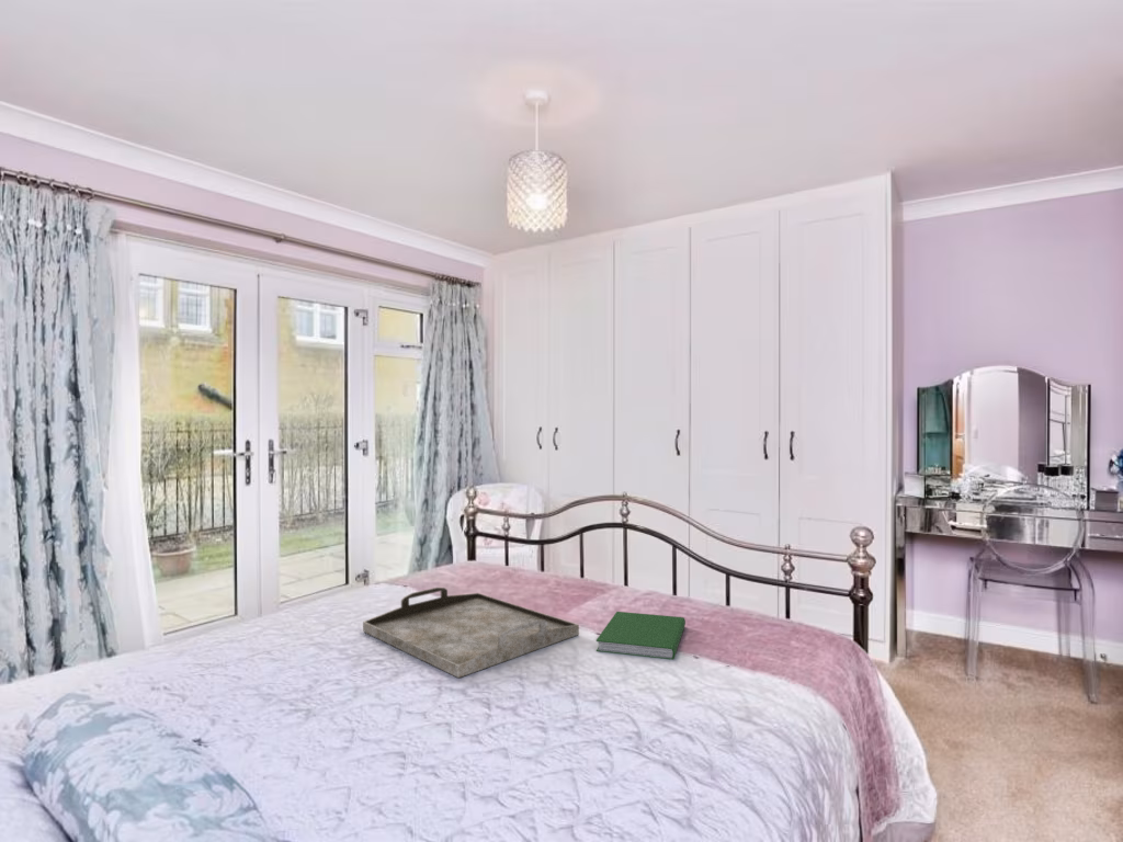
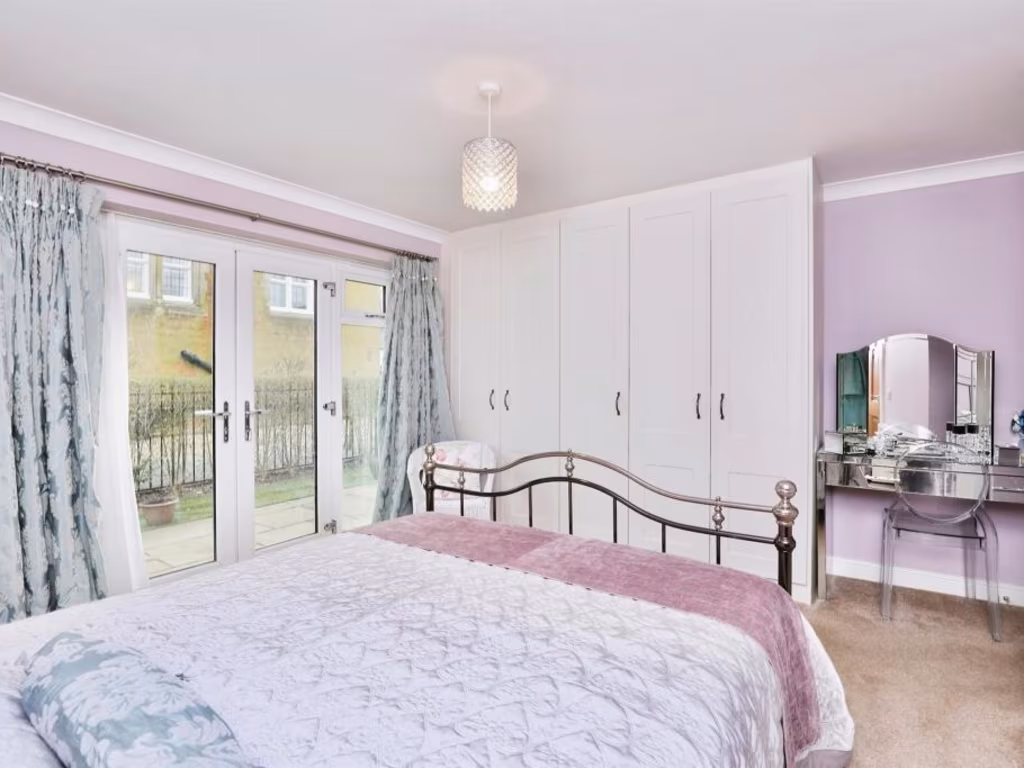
- serving tray [362,587,580,679]
- hardcover book [595,611,687,661]
